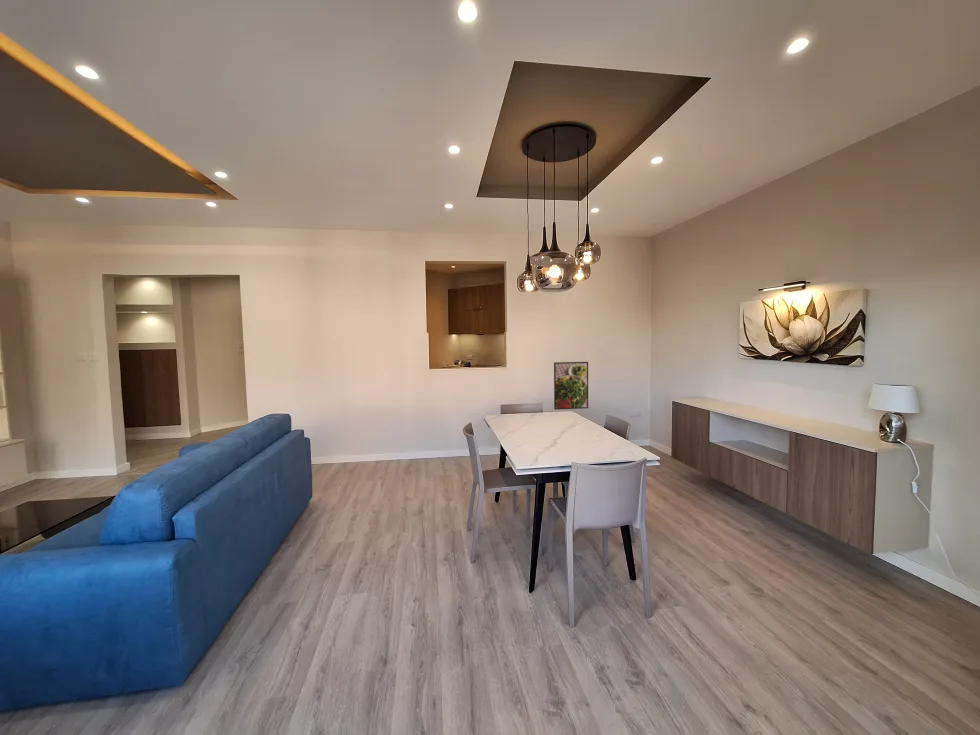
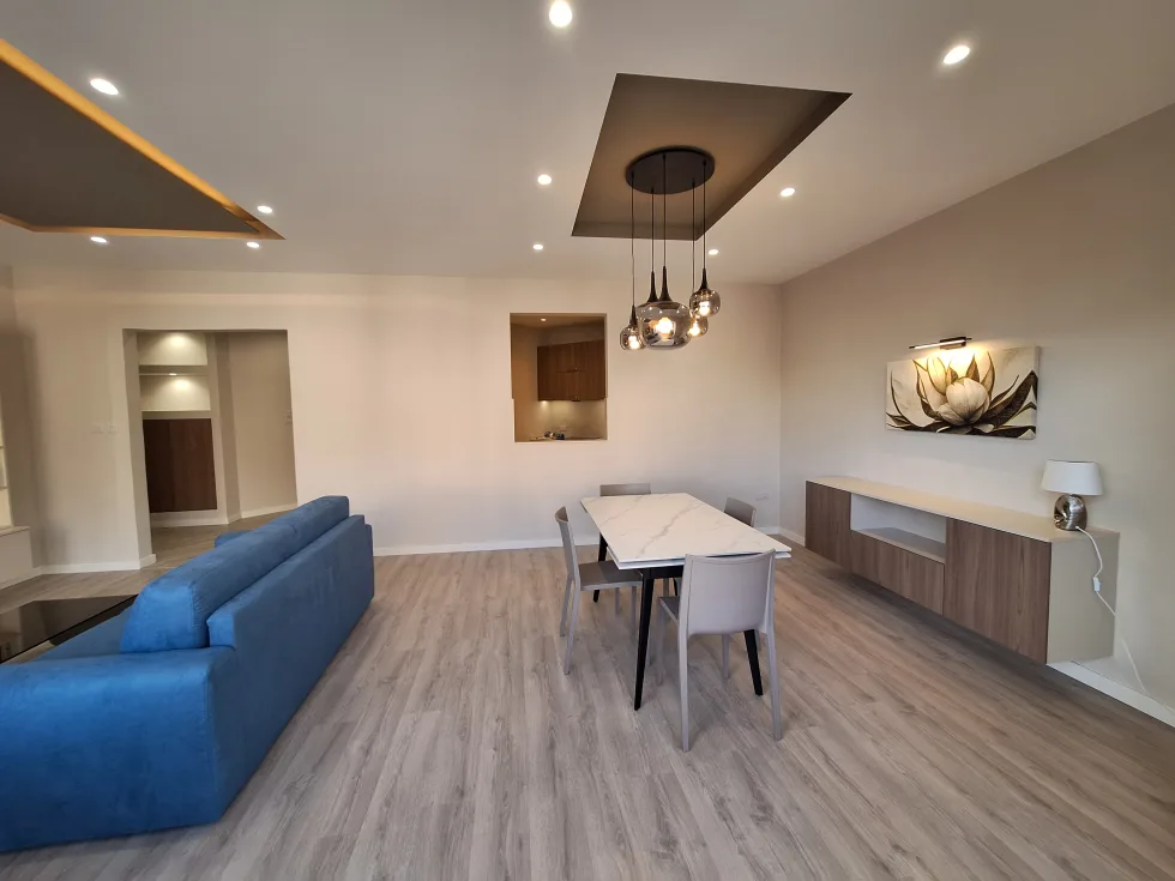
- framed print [553,361,589,411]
